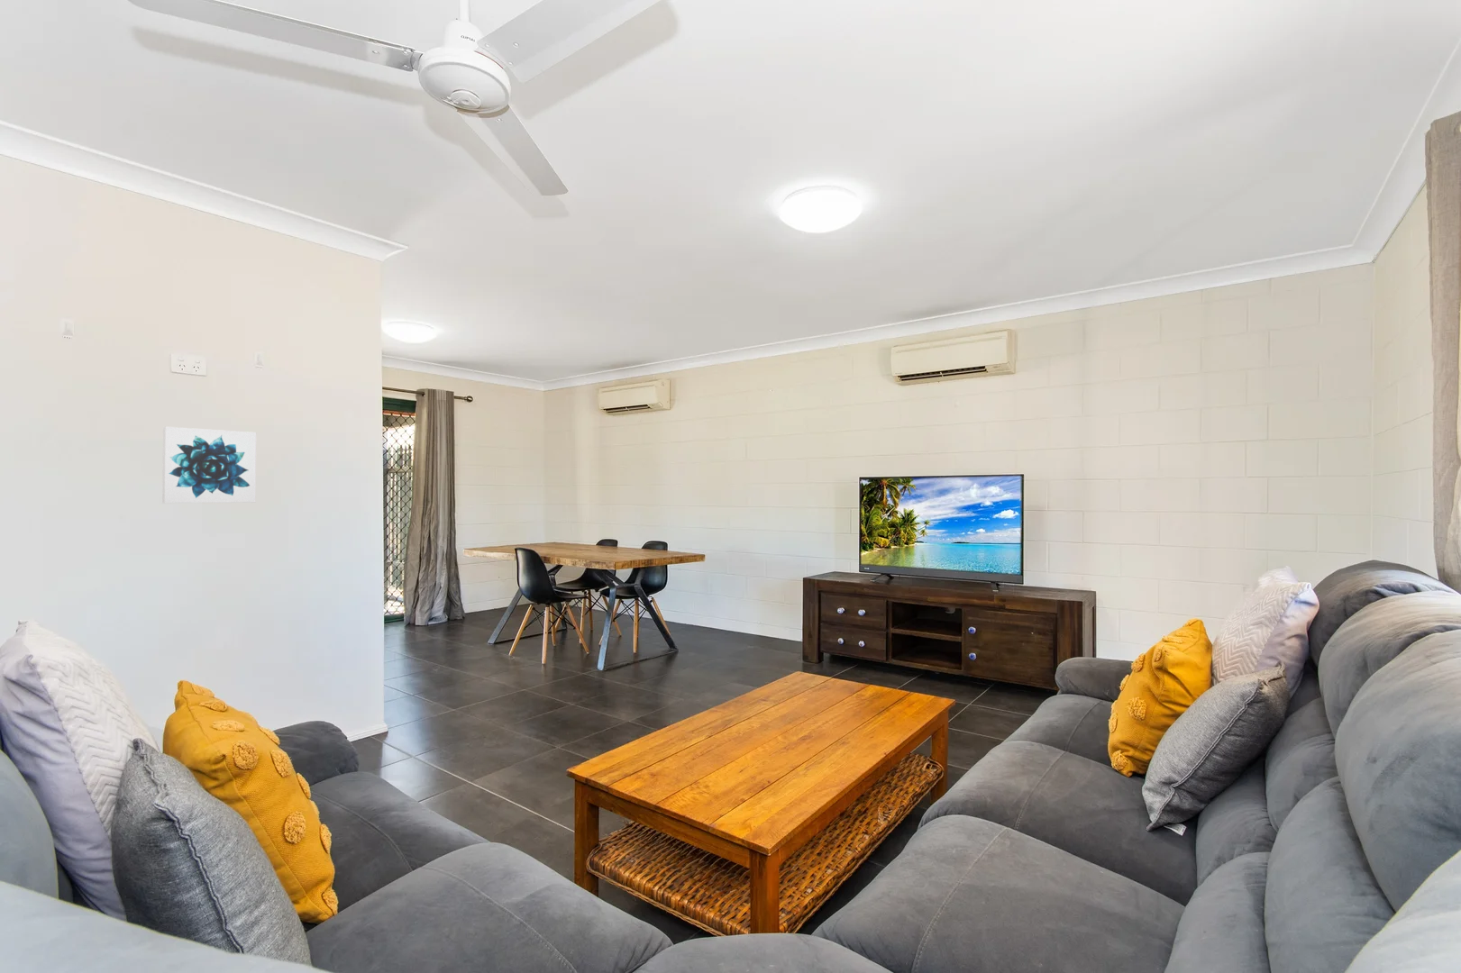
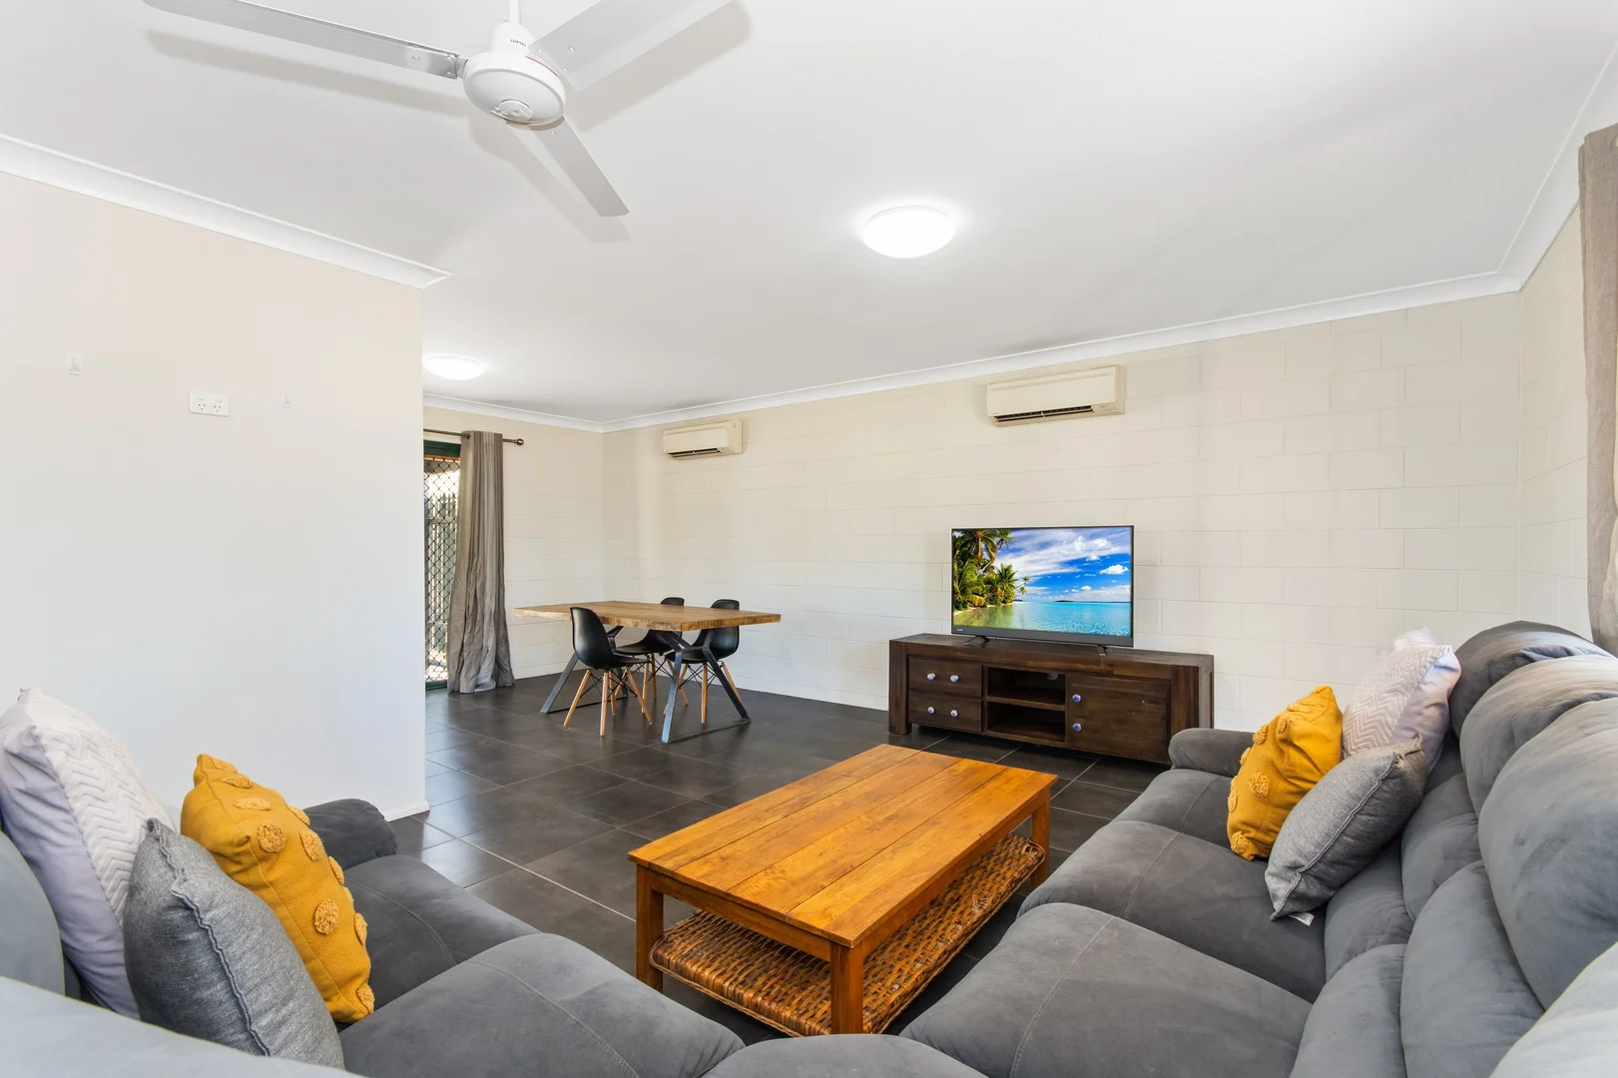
- wall art [162,426,256,504]
